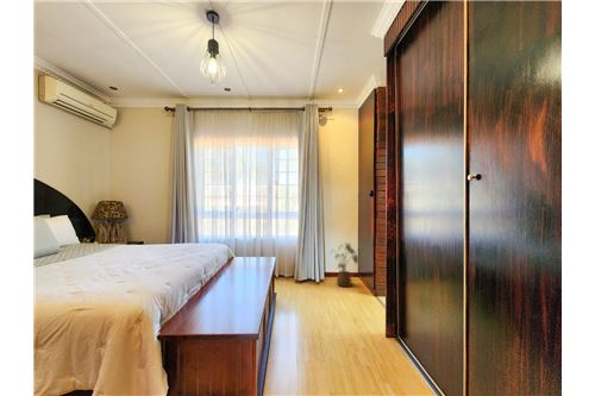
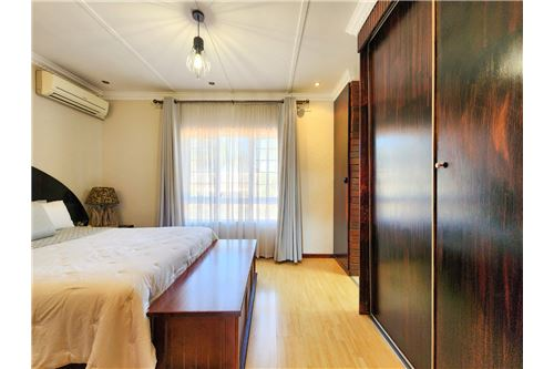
- house plant [328,241,364,288]
